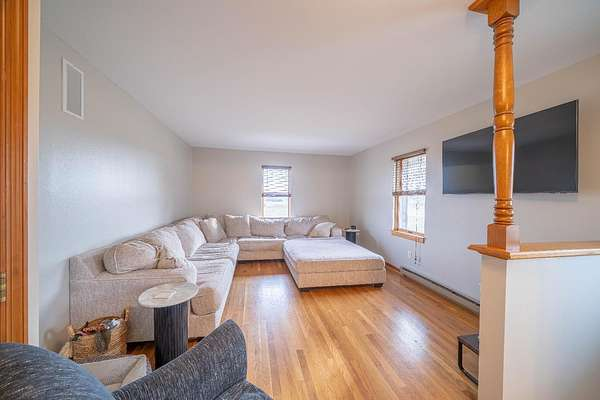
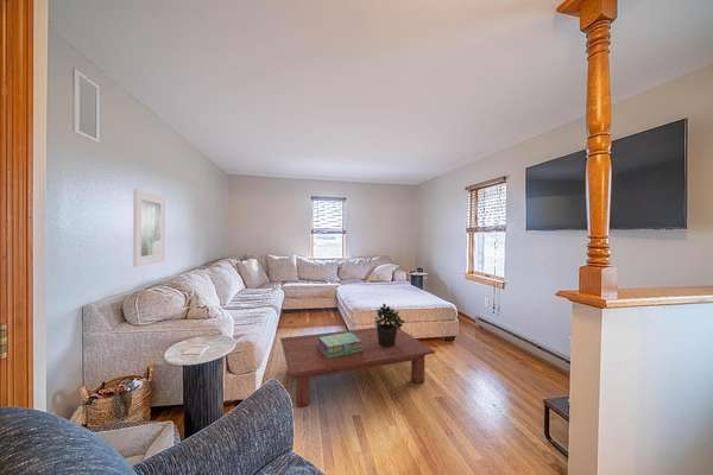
+ potted plant [373,303,405,347]
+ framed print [132,188,166,267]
+ stack of books [317,332,364,359]
+ coffee table [279,327,436,408]
